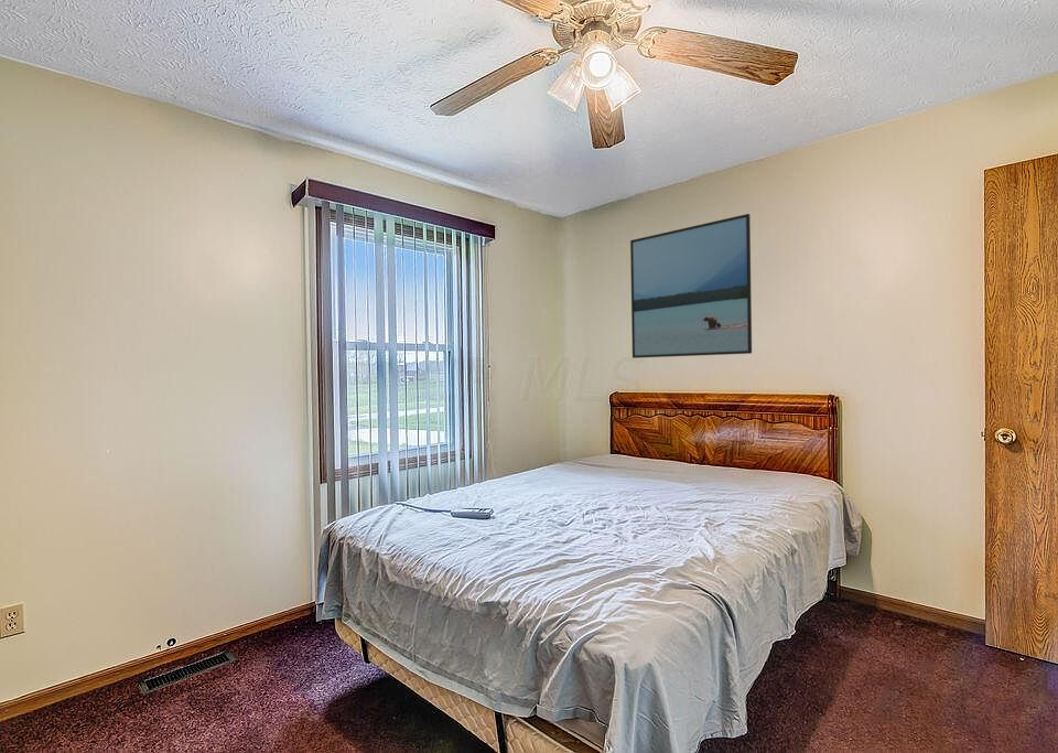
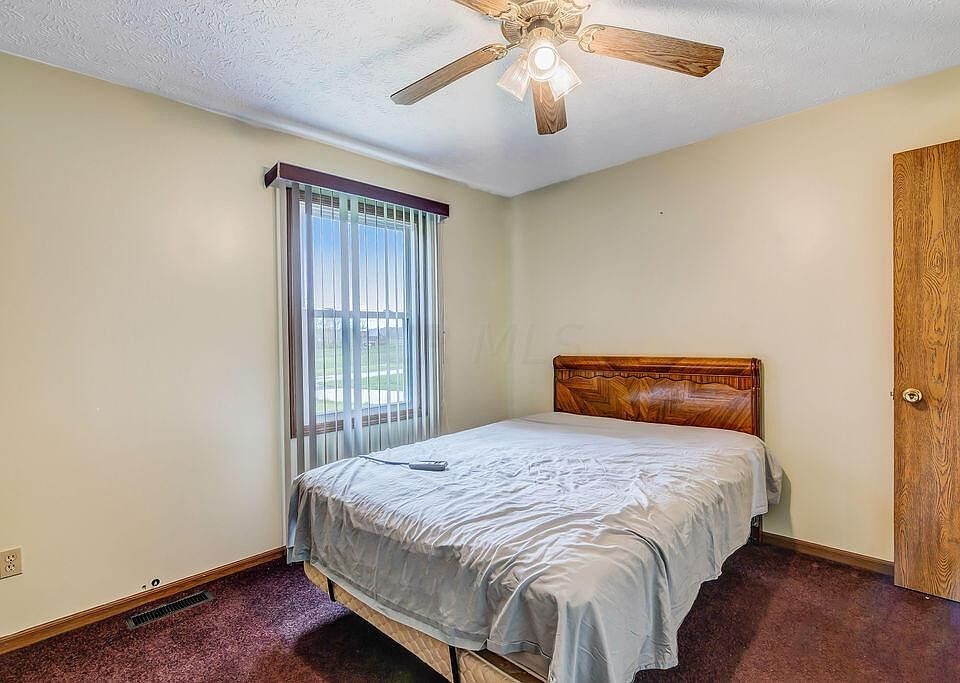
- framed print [629,213,753,359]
